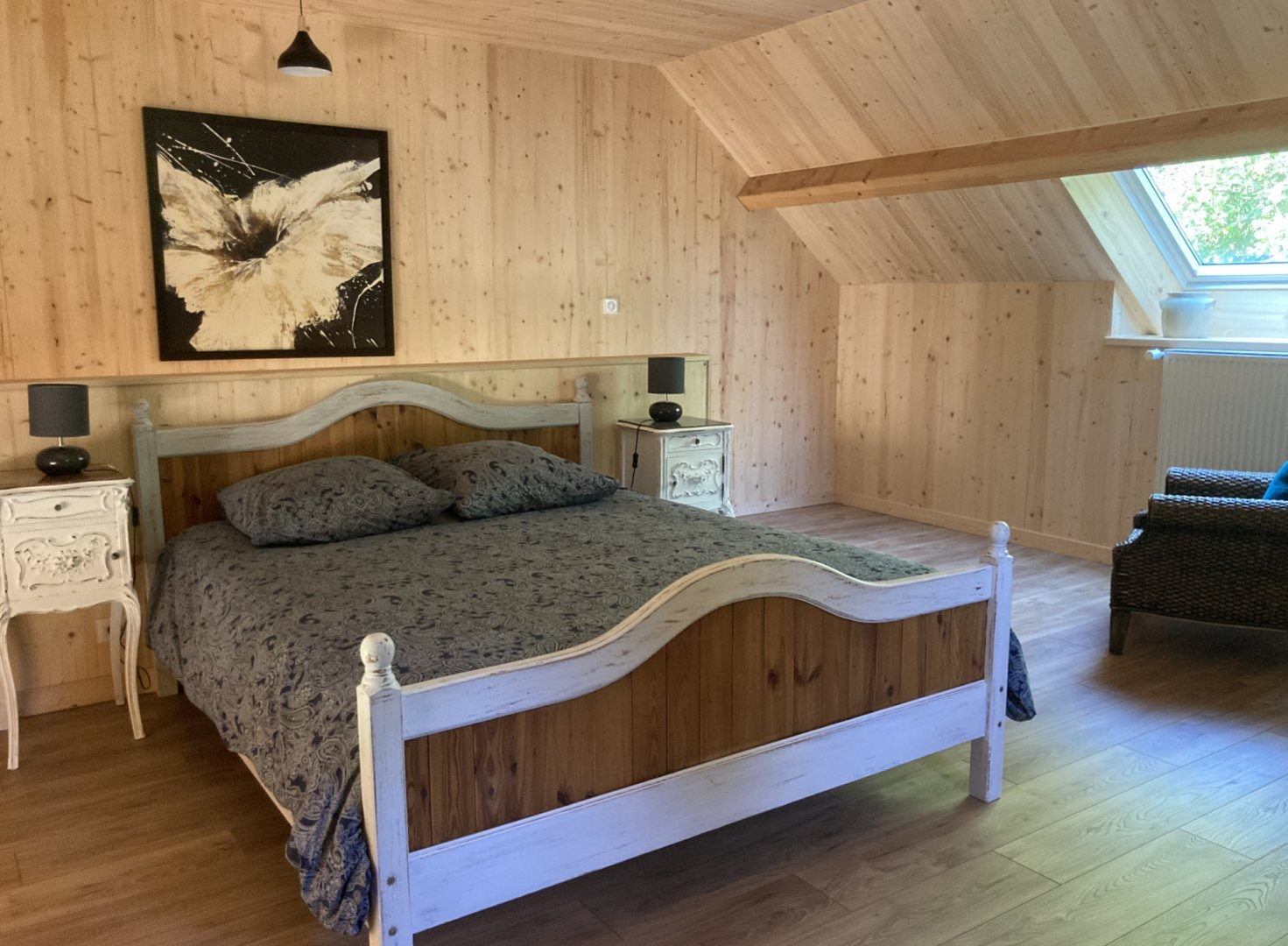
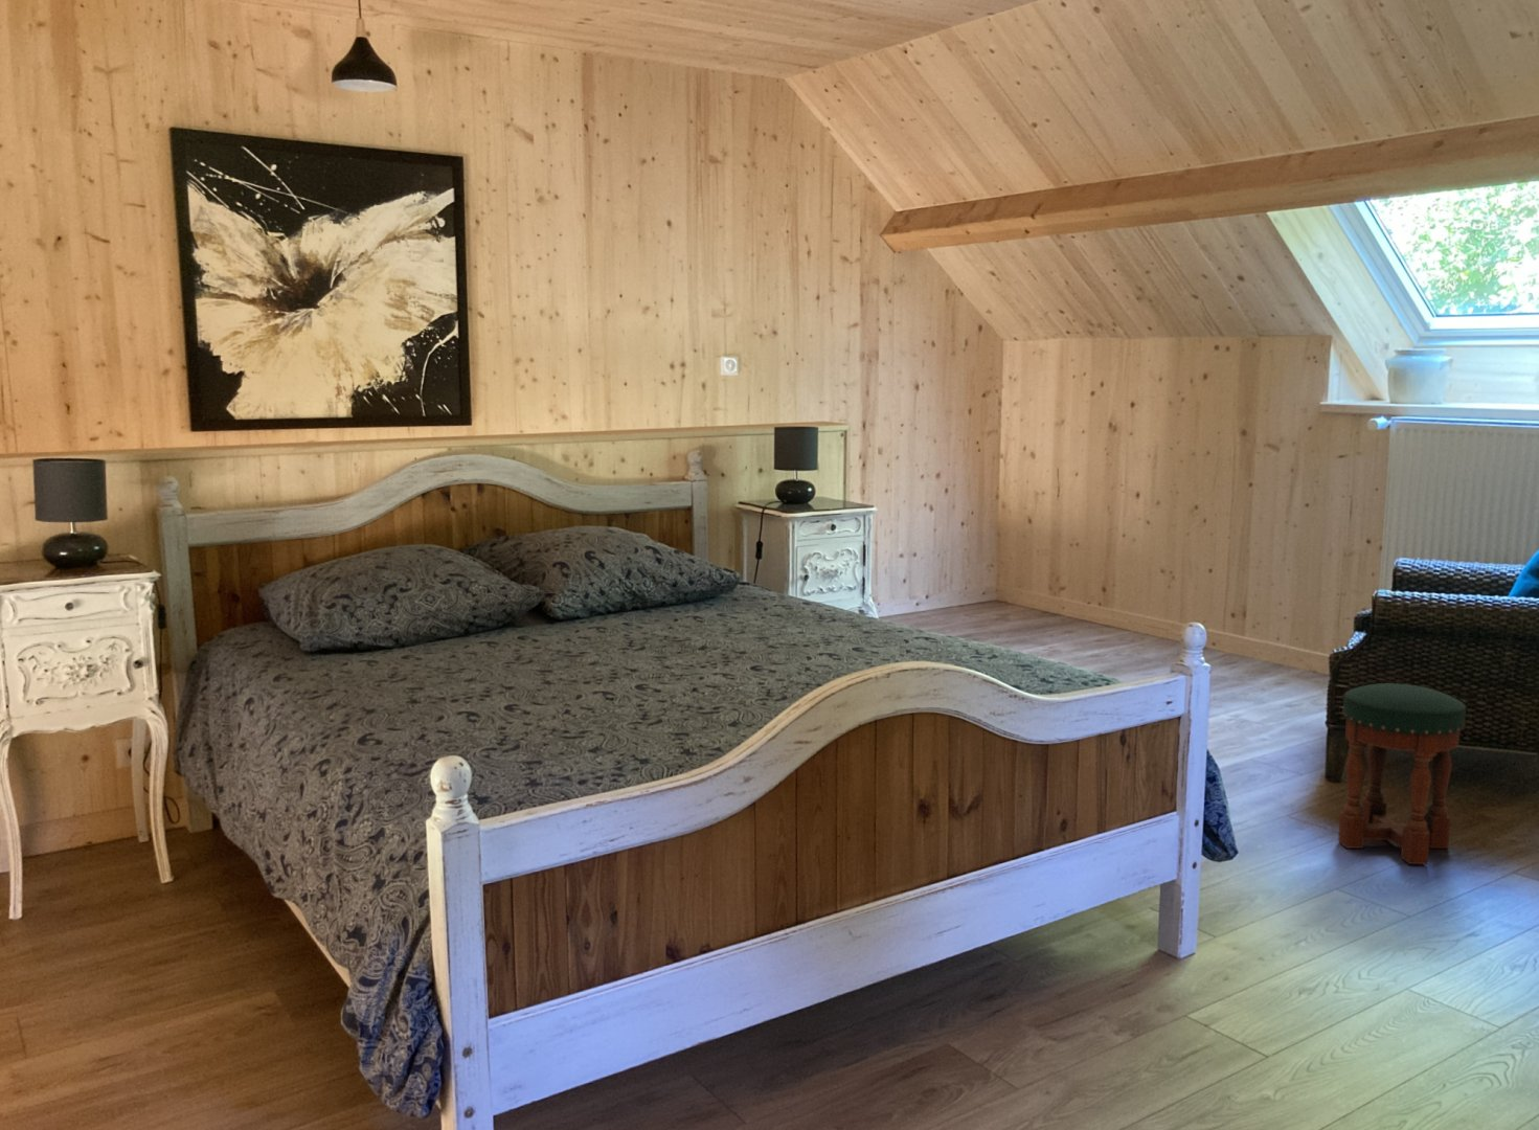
+ stool [1337,682,1467,865]
